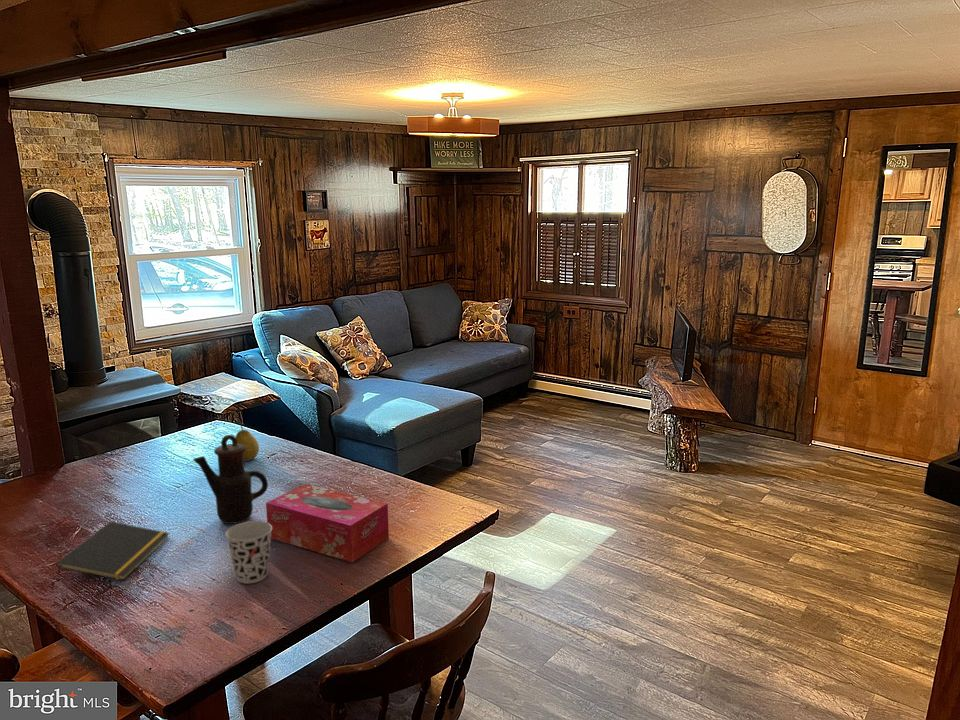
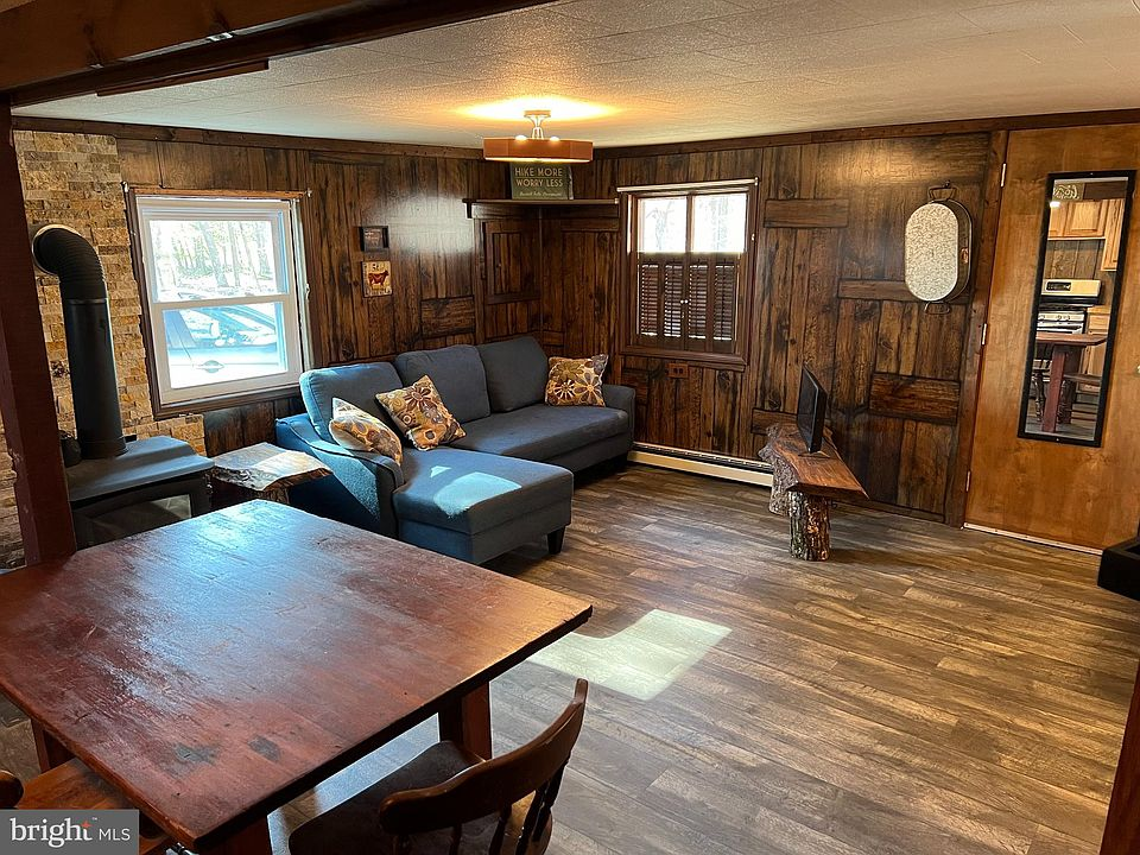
- notepad [55,521,170,582]
- fruit [235,423,260,462]
- cup [225,520,272,584]
- tissue box [265,483,390,563]
- teapot [192,434,269,525]
